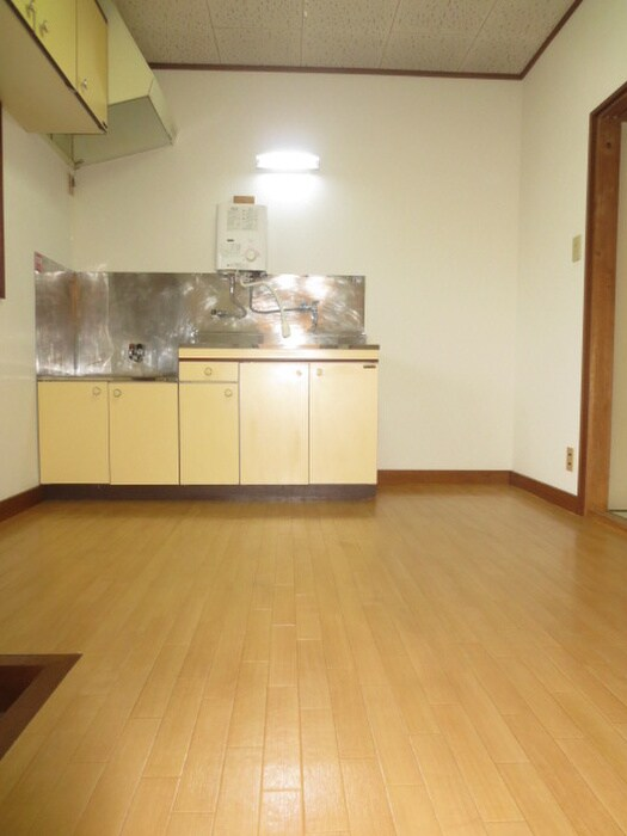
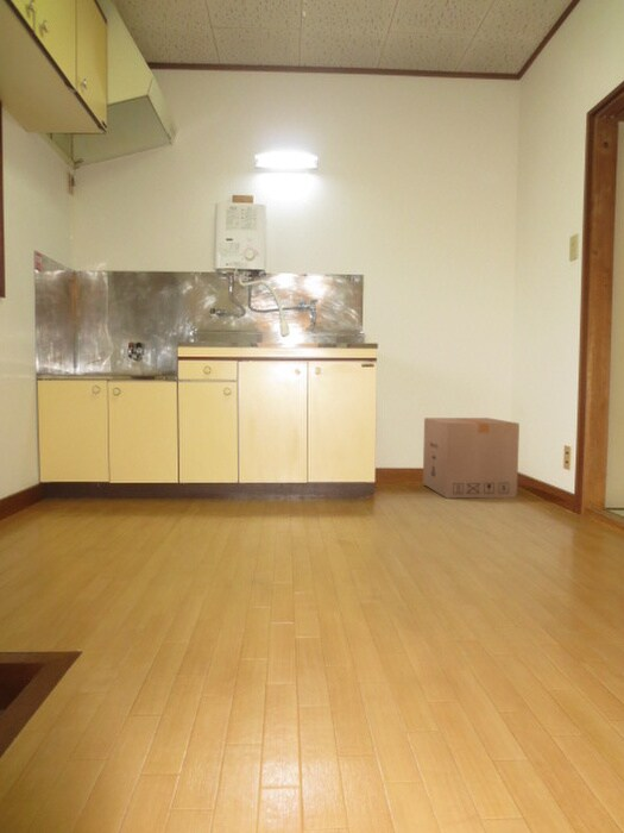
+ cardboard box [422,416,521,500]
